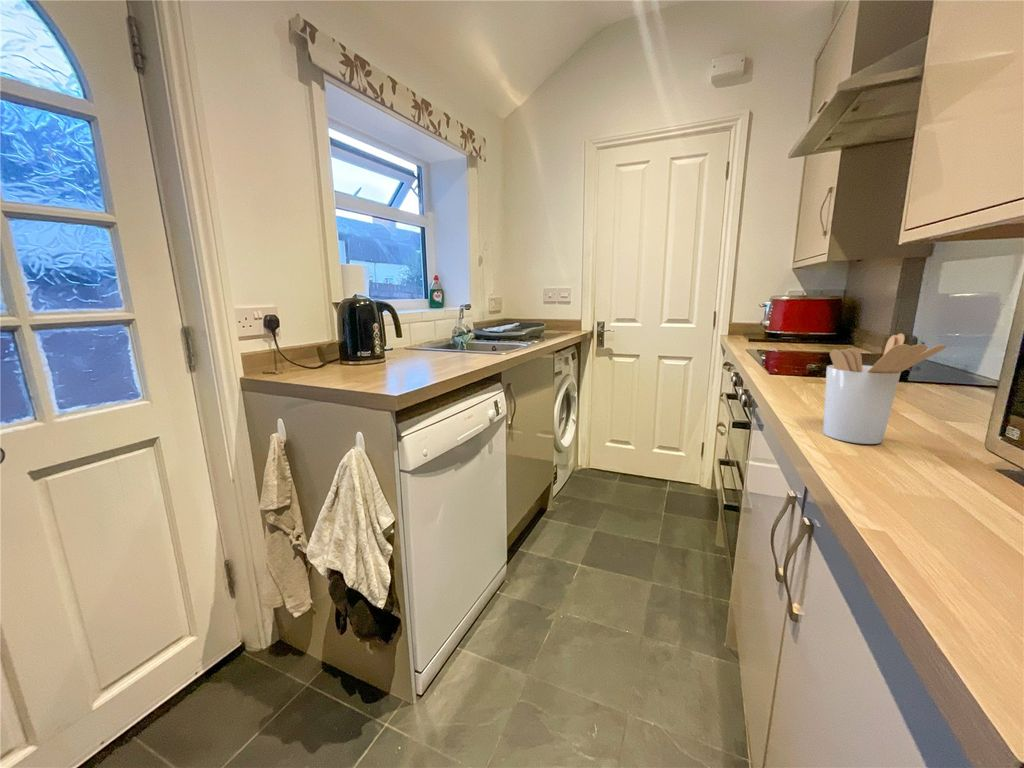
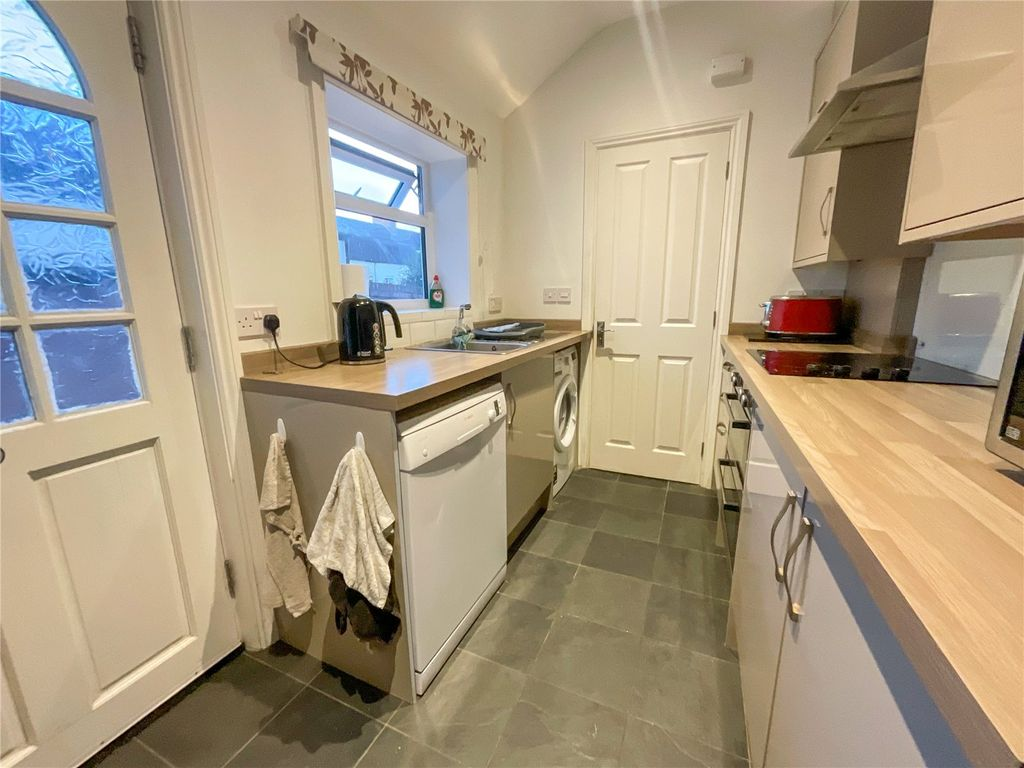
- utensil holder [822,333,947,445]
